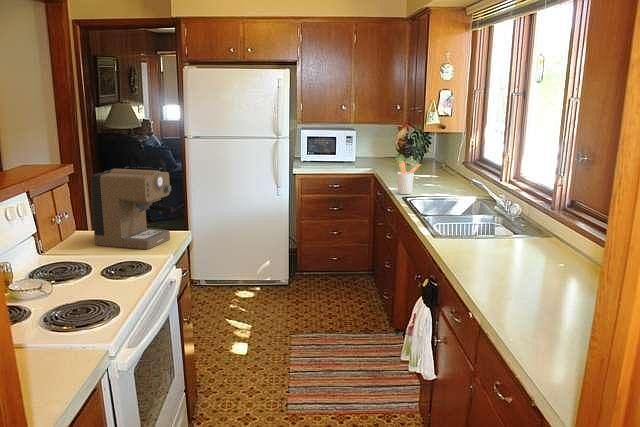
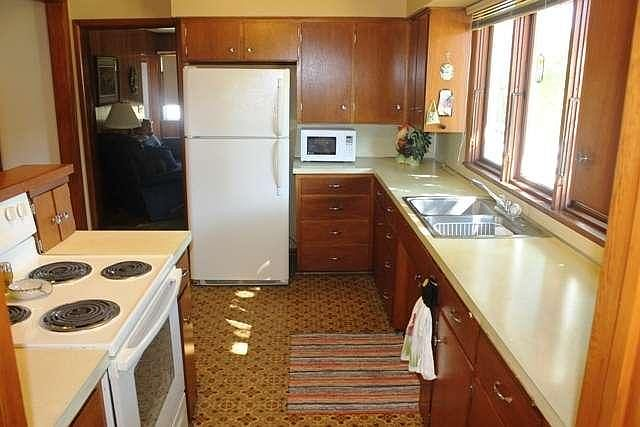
- coffee maker [90,166,174,250]
- utensil holder [396,161,421,195]
